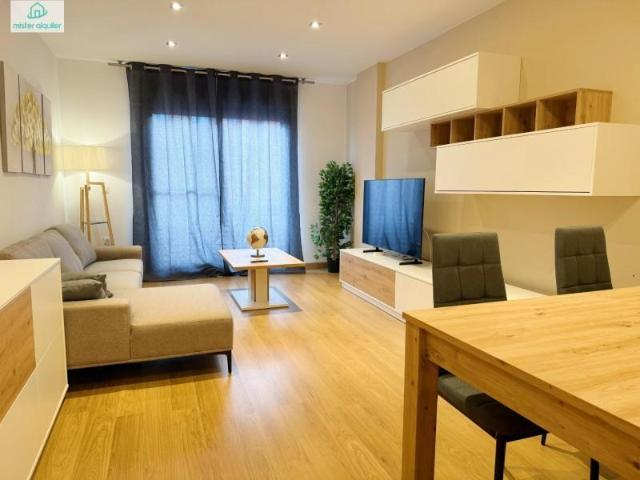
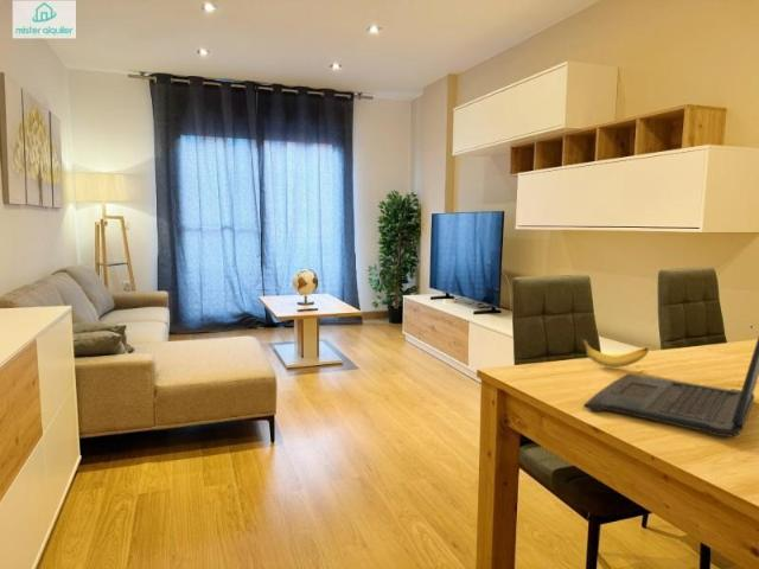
+ banana [581,338,650,369]
+ laptop [582,335,759,437]
